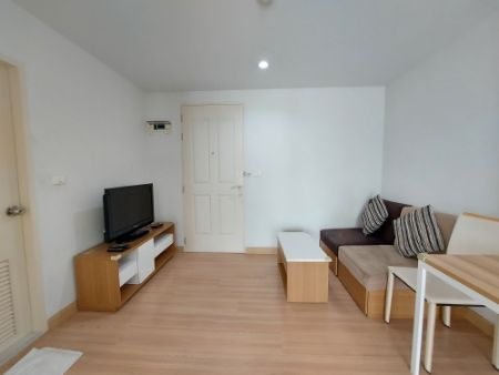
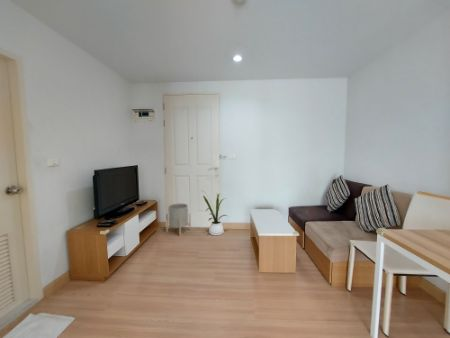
+ planter [165,202,192,237]
+ house plant [199,189,228,236]
